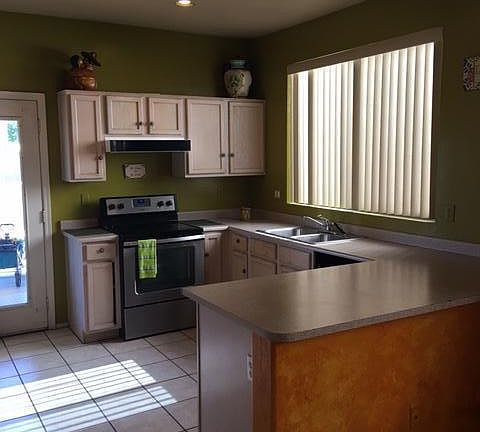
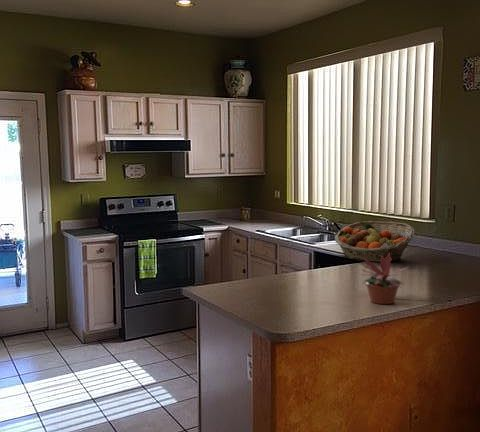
+ potted plant [355,253,411,305]
+ fruit basket [334,220,416,263]
